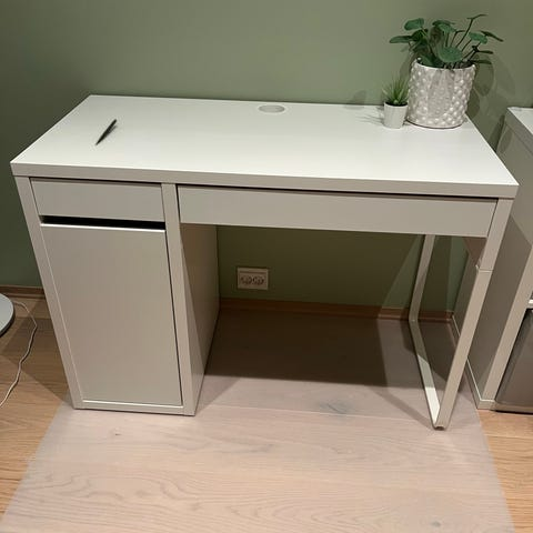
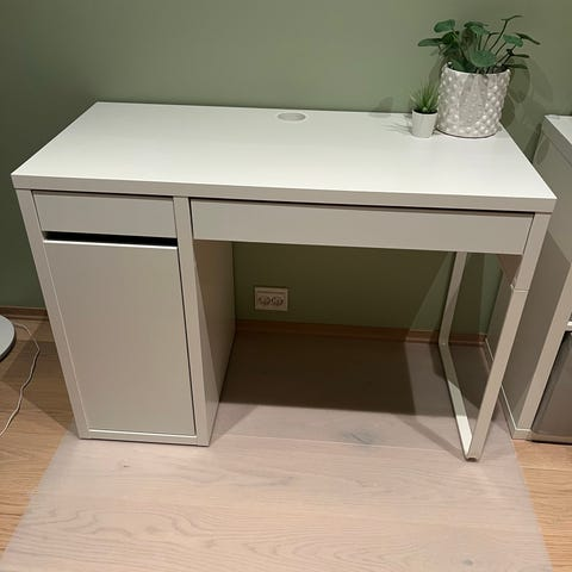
- pen [94,118,118,147]
